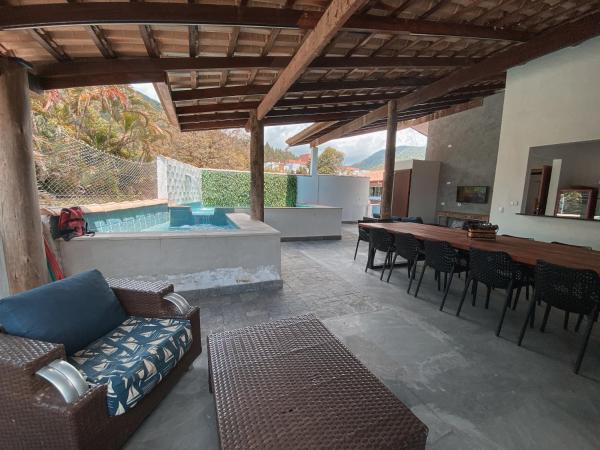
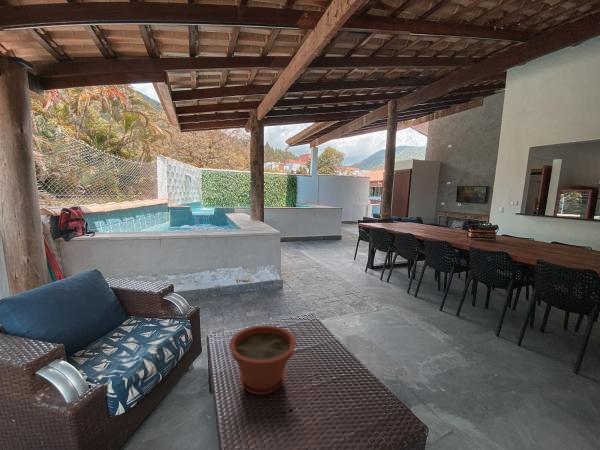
+ plant pot [228,324,297,396]
